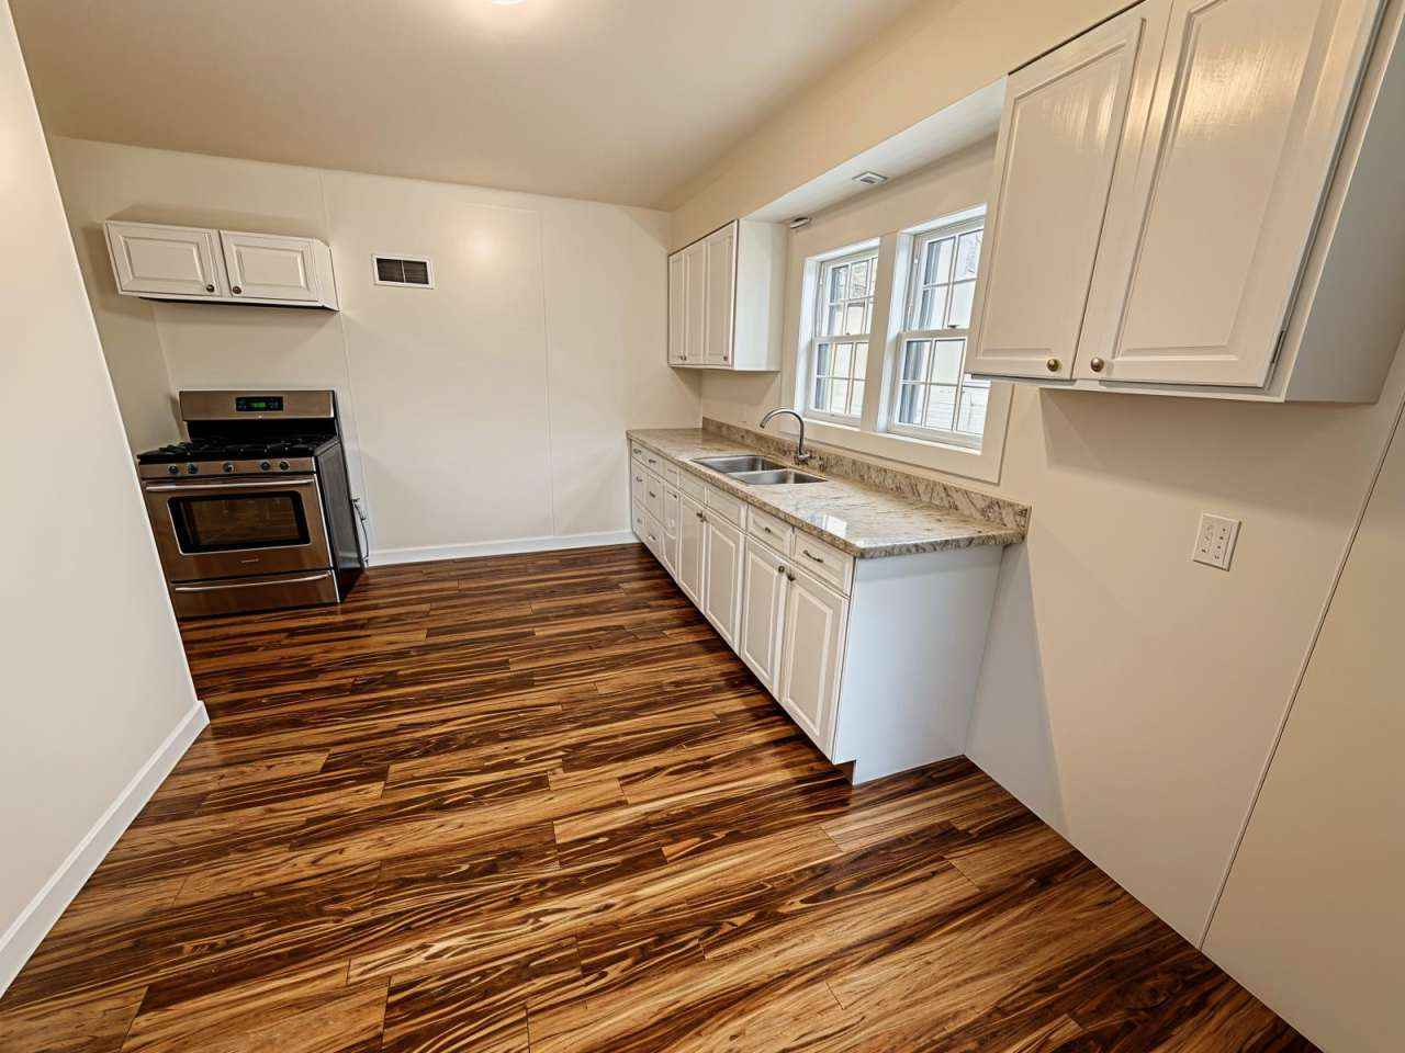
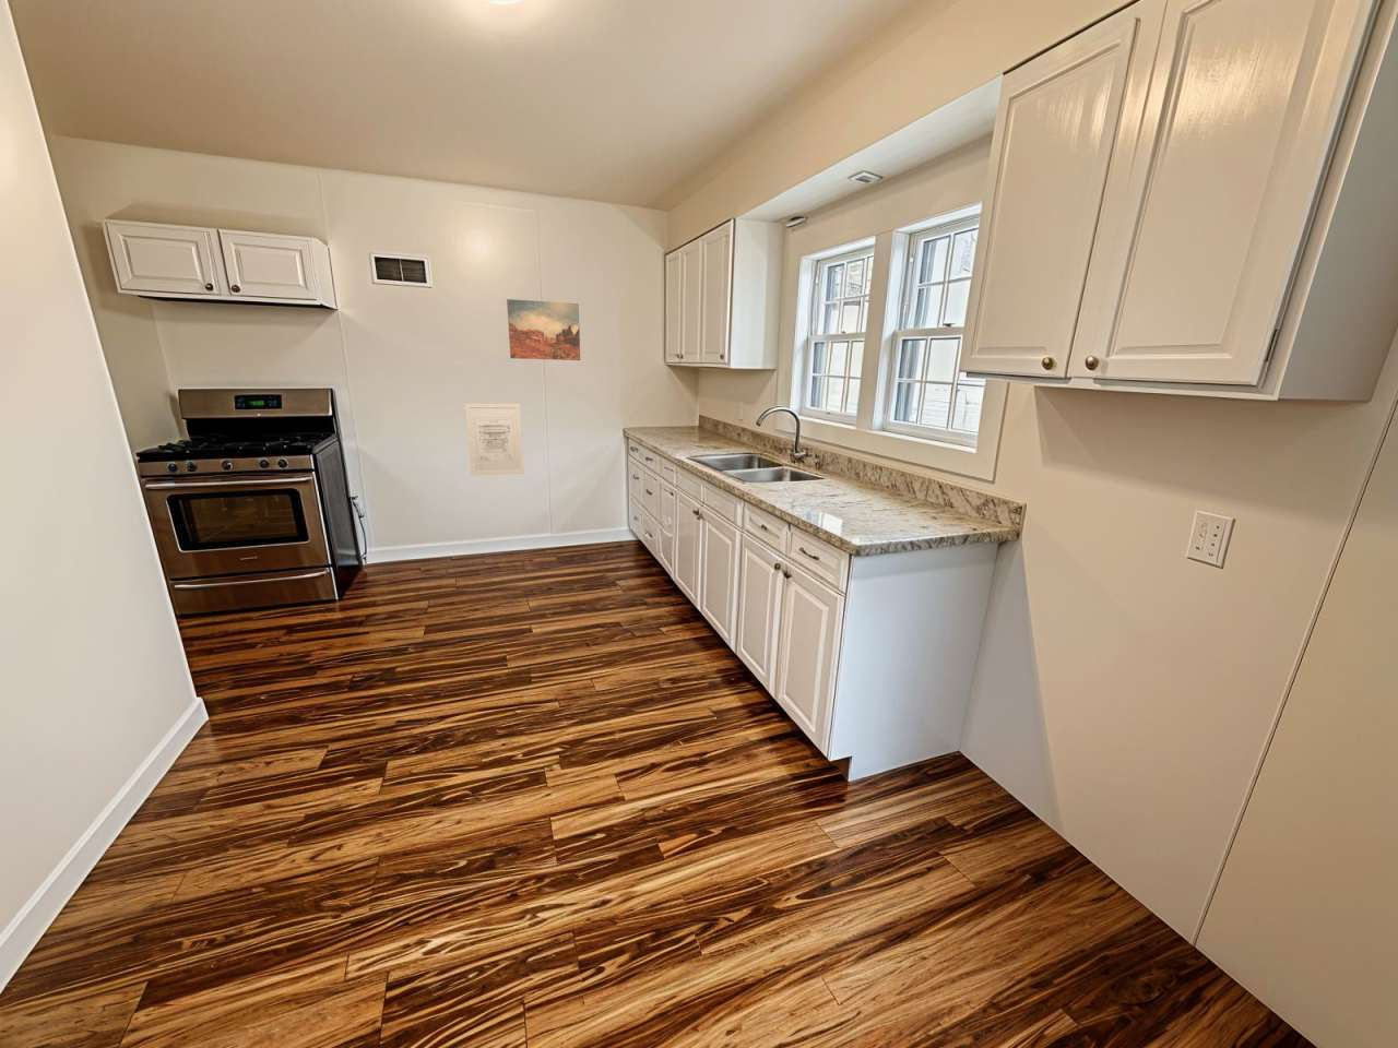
+ wall art [465,403,524,477]
+ wall art [505,298,581,361]
